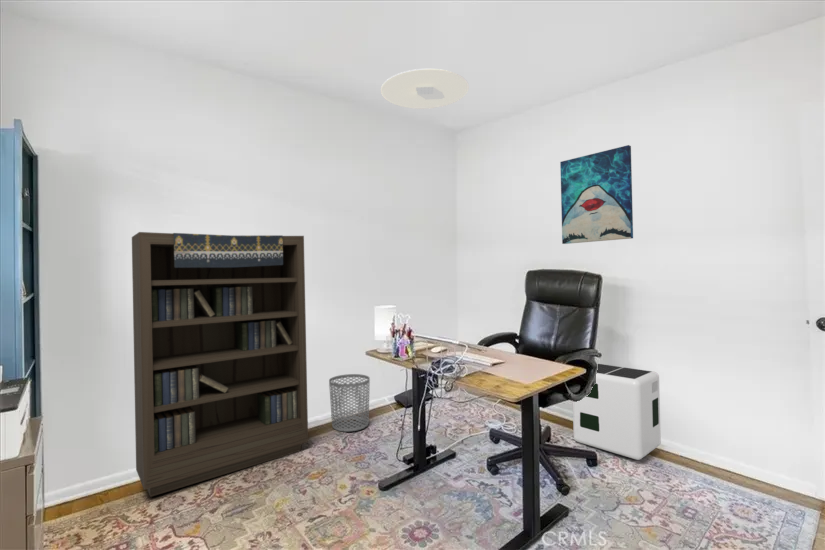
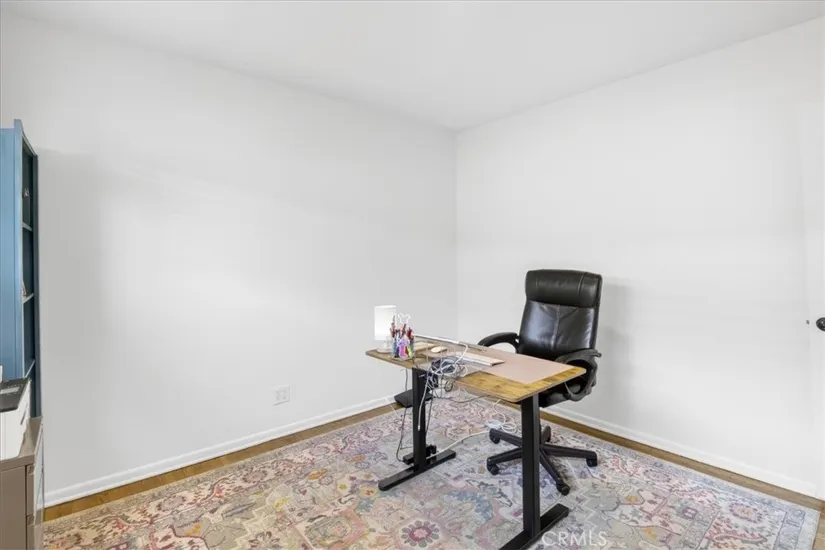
- wall art [559,144,634,245]
- air purifier [572,362,662,461]
- waste bin [328,373,371,433]
- bookcase [131,231,309,498]
- ceiling light [380,68,470,110]
